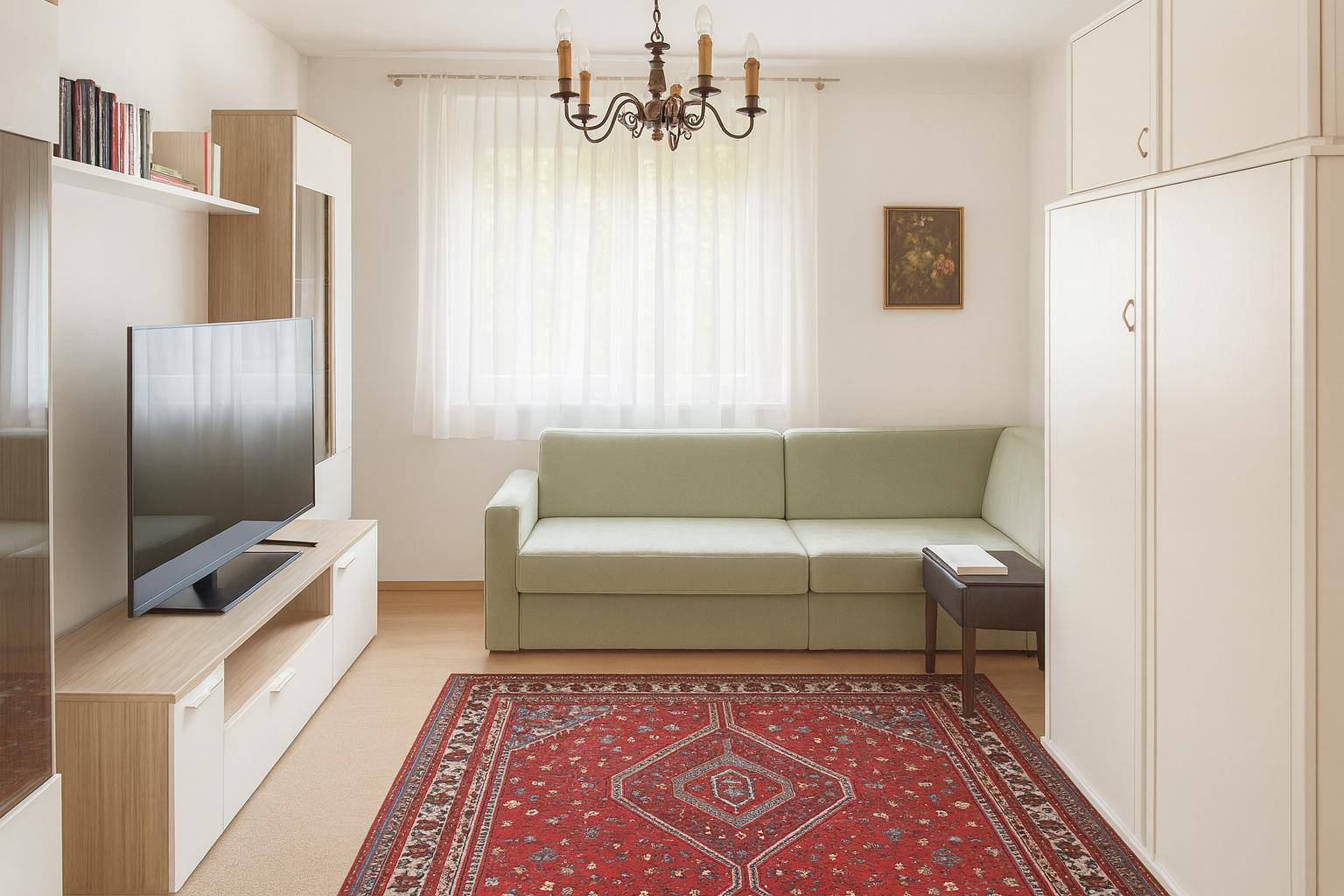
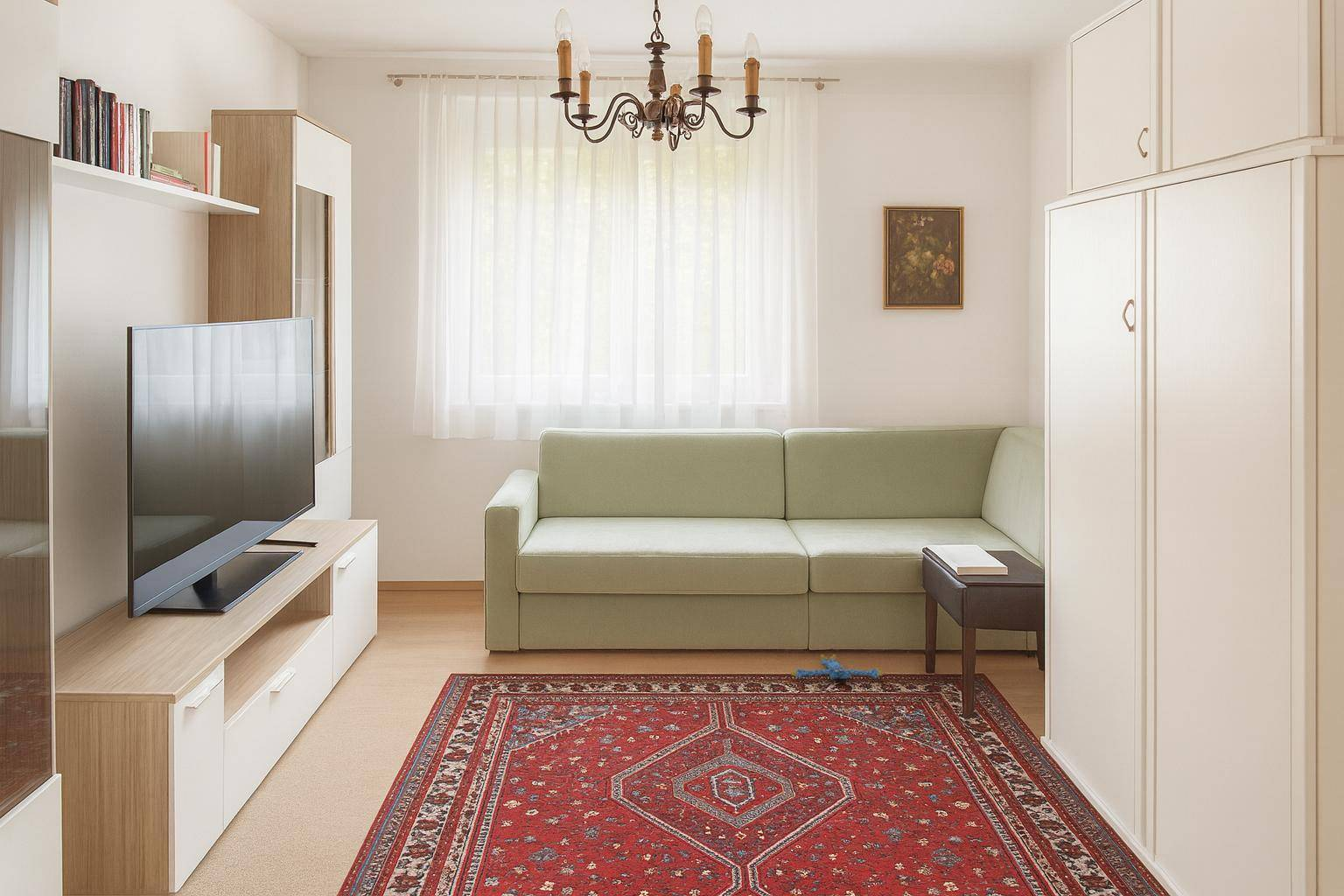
+ plush toy [790,654,884,680]
